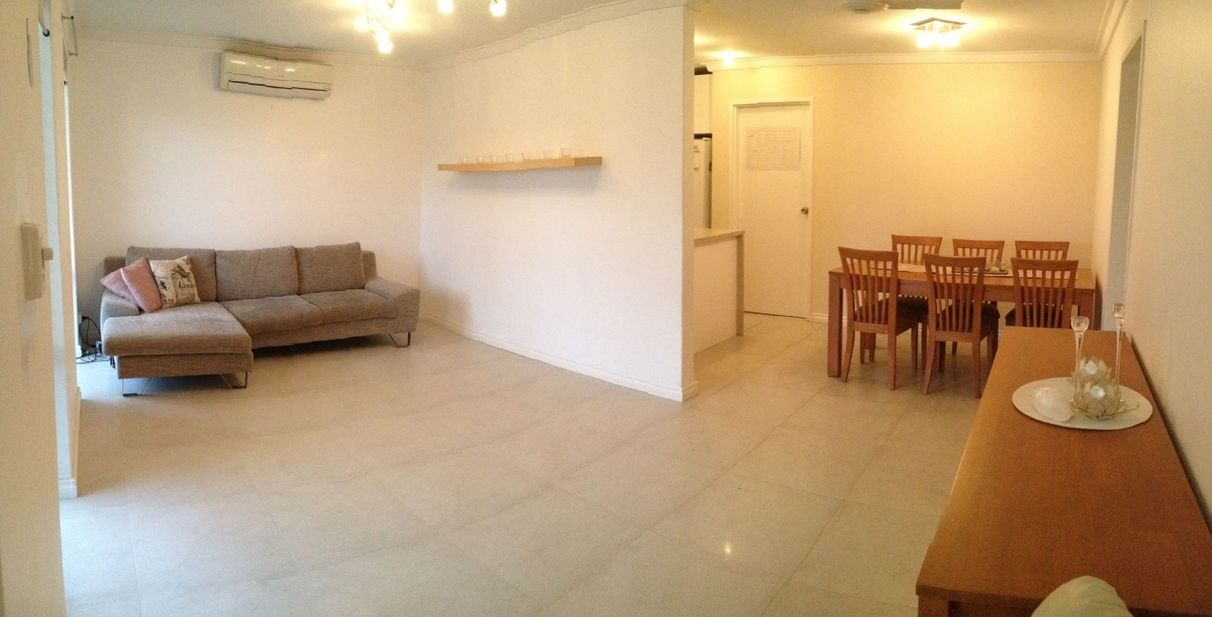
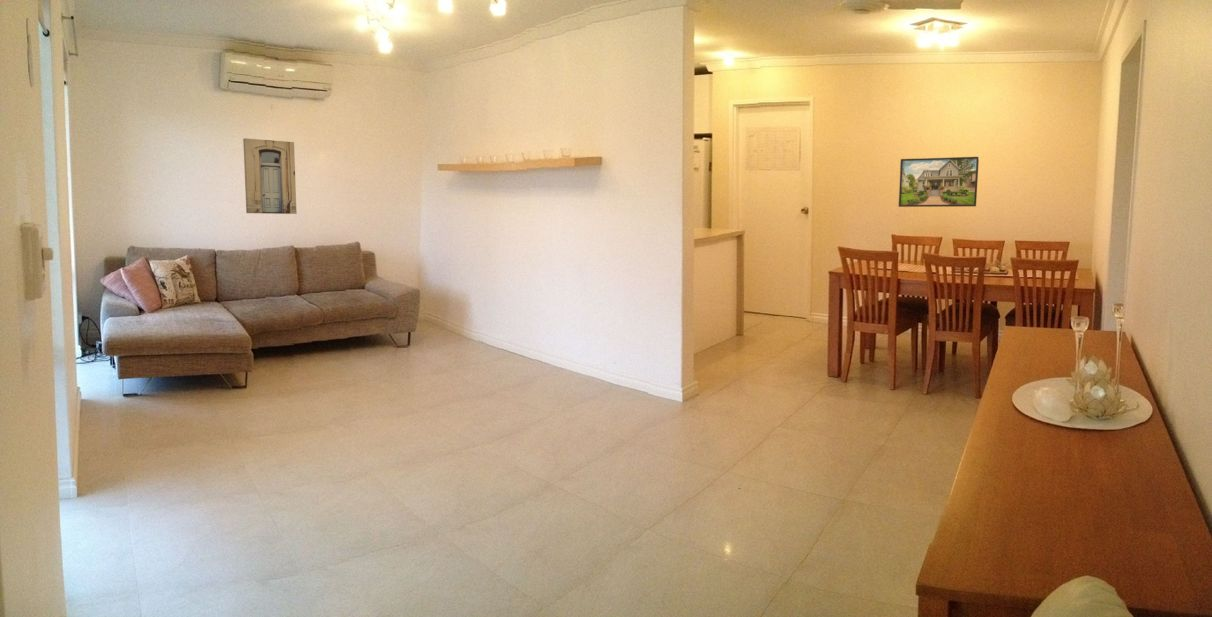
+ wall art [242,137,298,215]
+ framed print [898,156,980,208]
